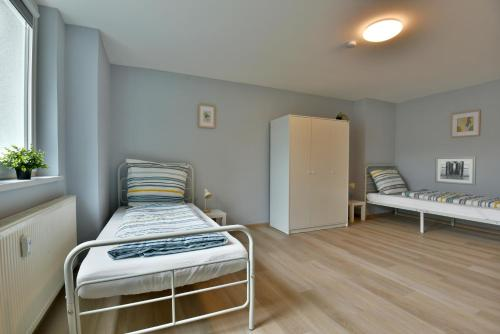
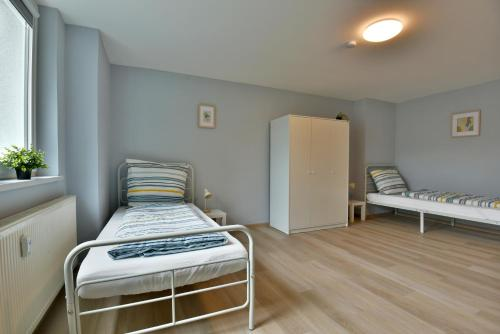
- wall art [434,155,477,186]
